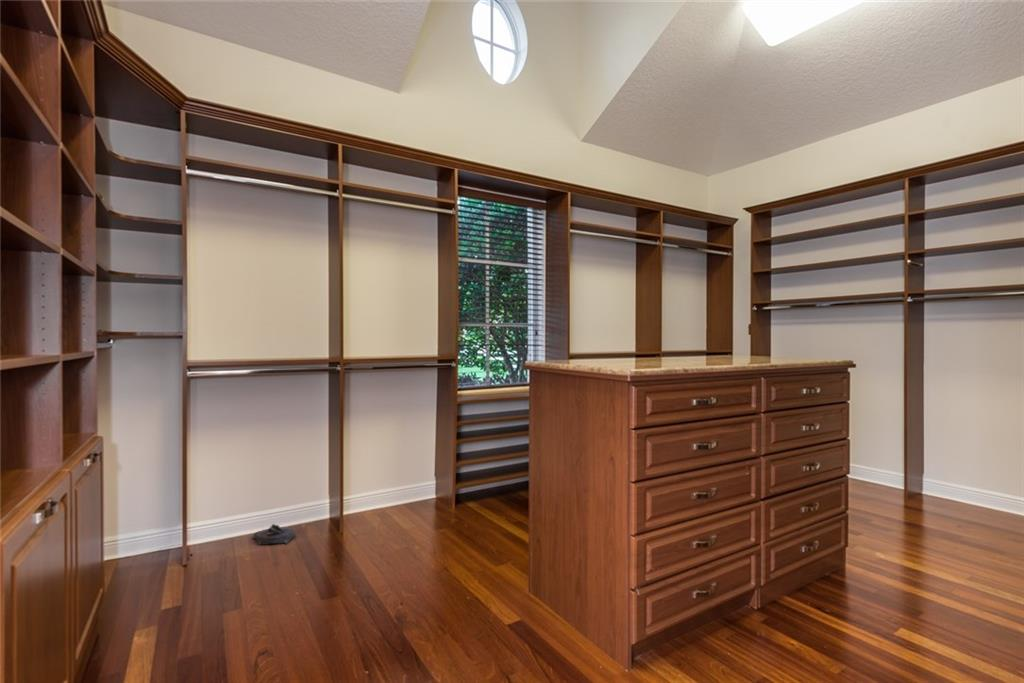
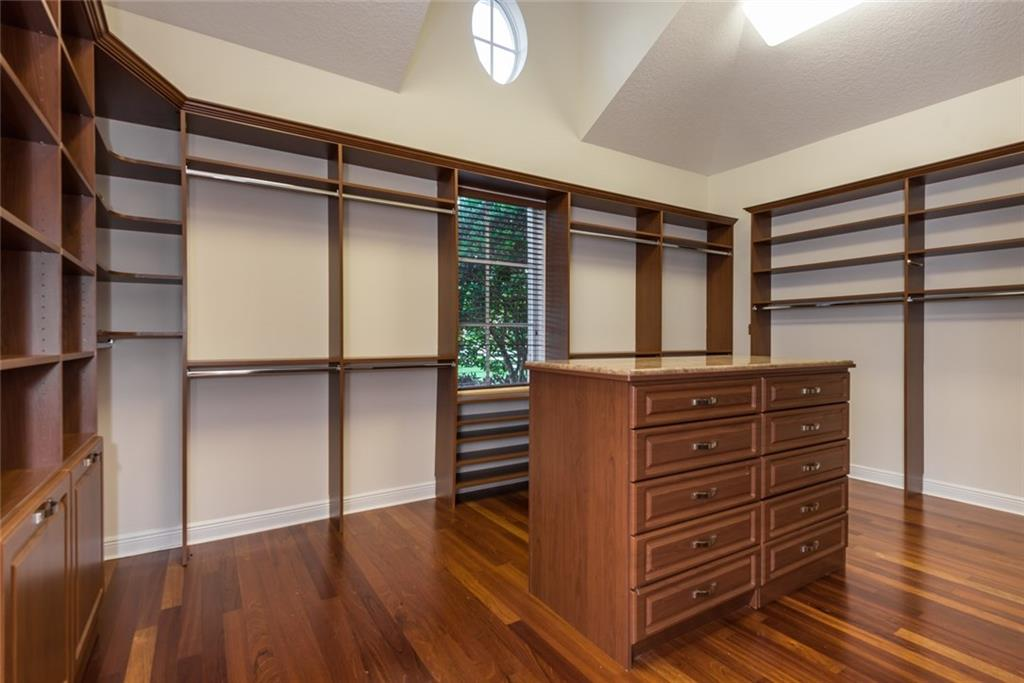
- shoes [252,523,297,546]
